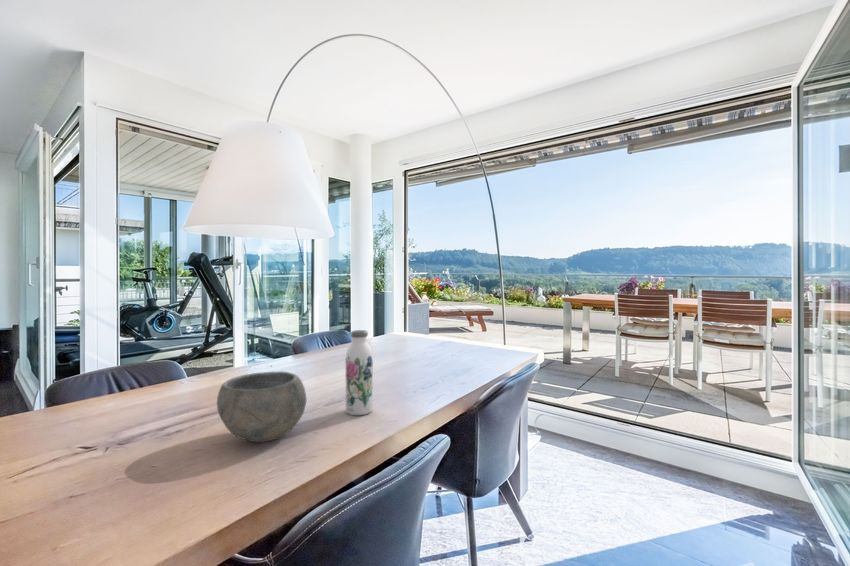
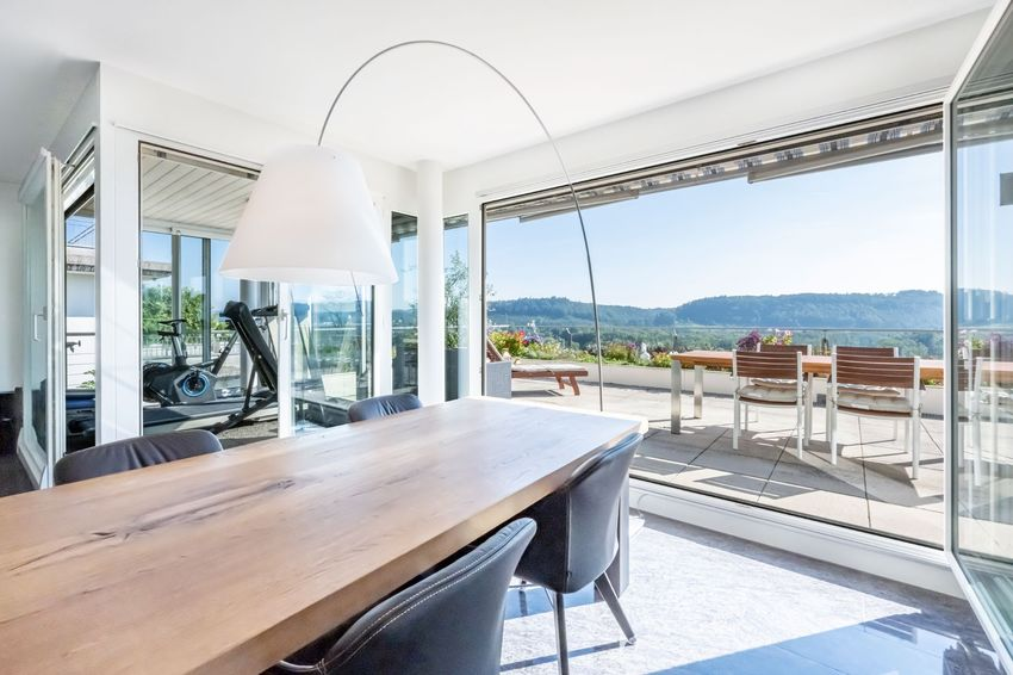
- water bottle [345,329,374,416]
- bowl [216,371,307,443]
